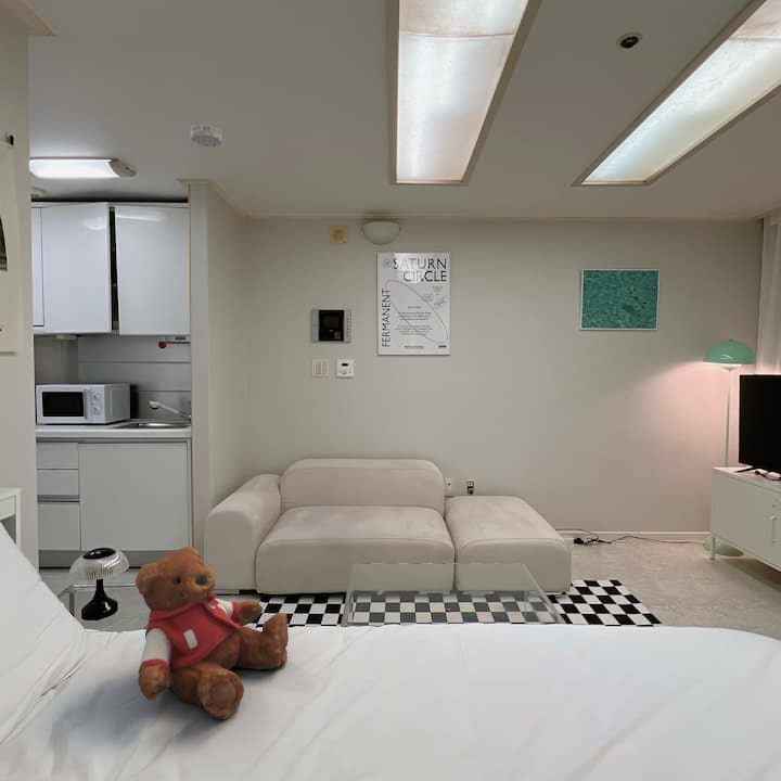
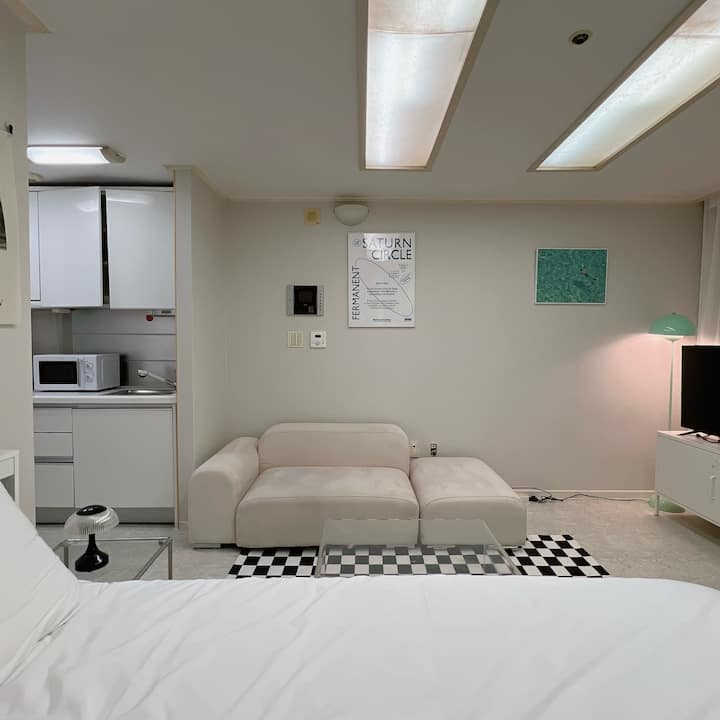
- smoke detector [190,123,223,149]
- teddy bear [135,546,290,720]
